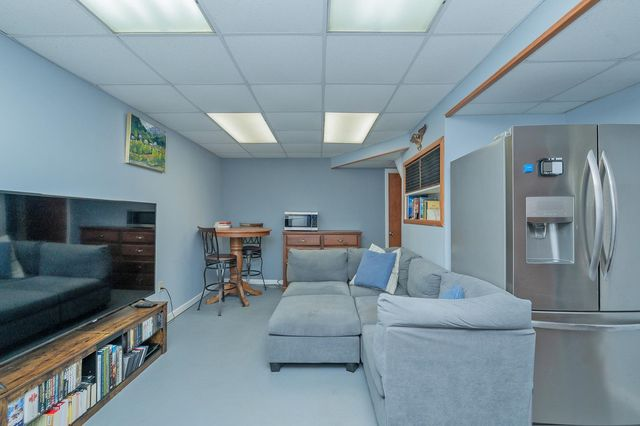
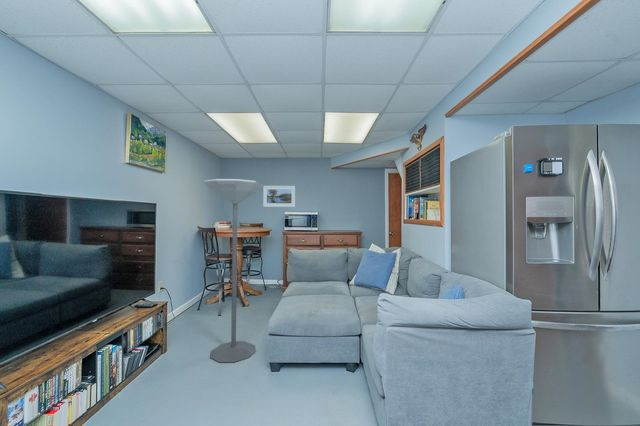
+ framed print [262,185,296,208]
+ floor lamp [203,178,266,363]
